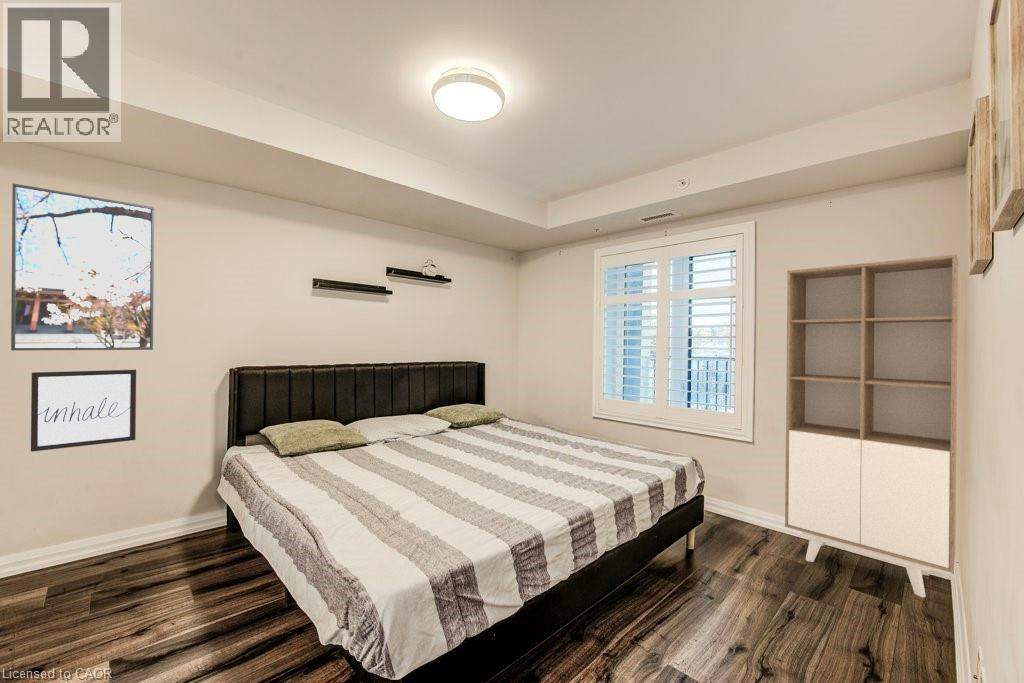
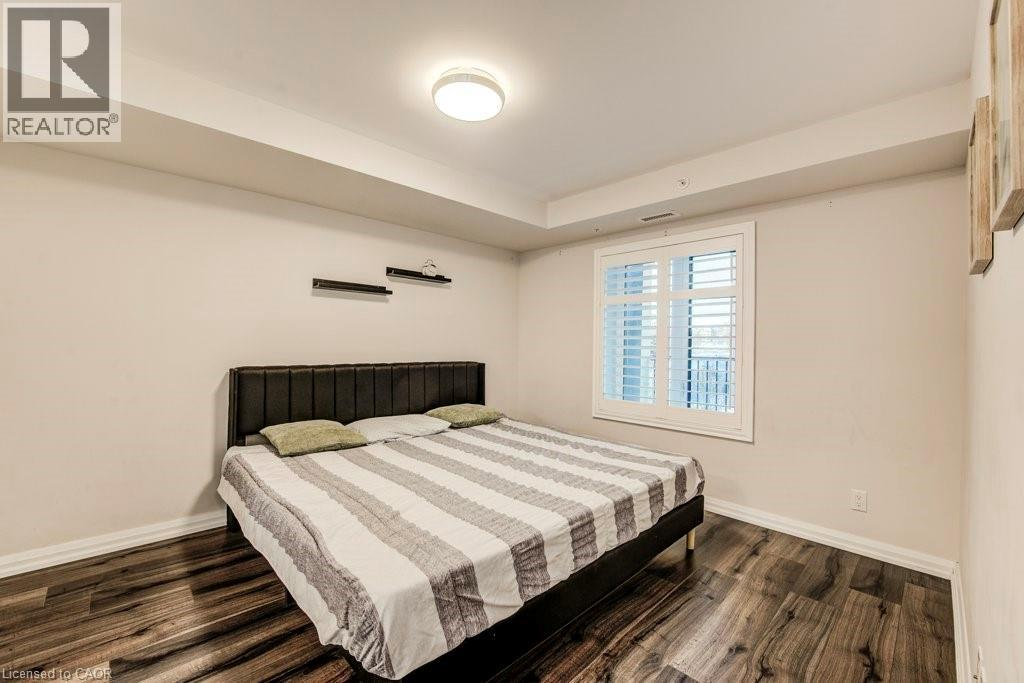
- wall art [30,369,137,453]
- wardrobe [784,253,959,598]
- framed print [10,183,155,351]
